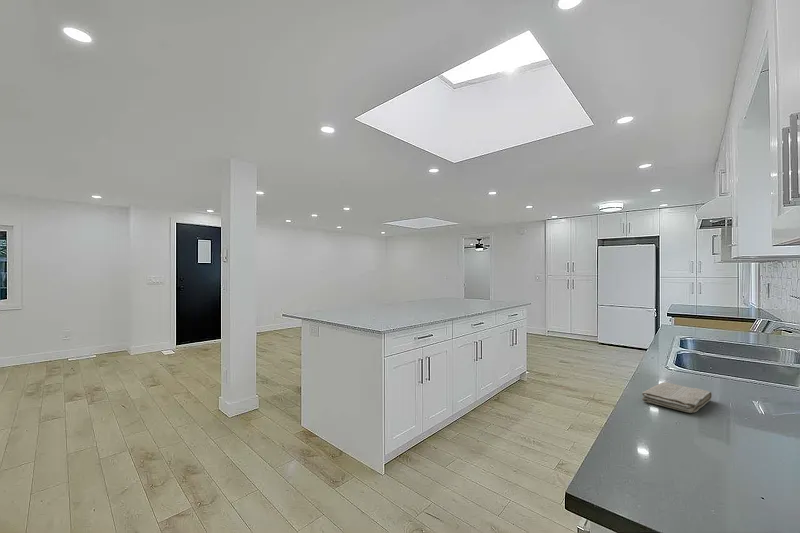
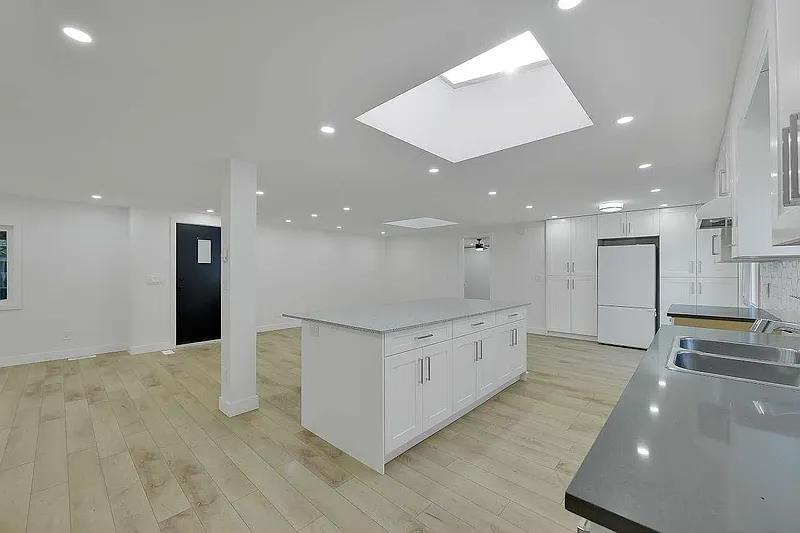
- washcloth [641,381,713,414]
